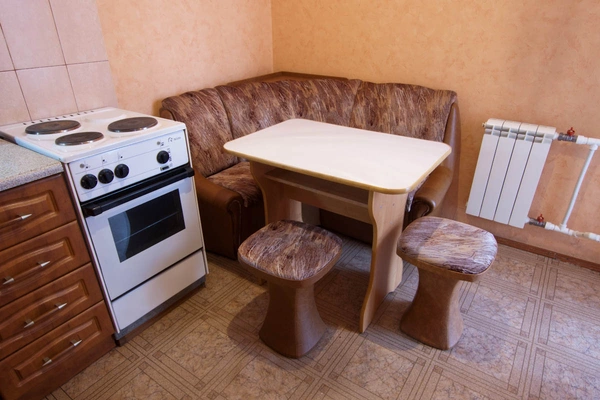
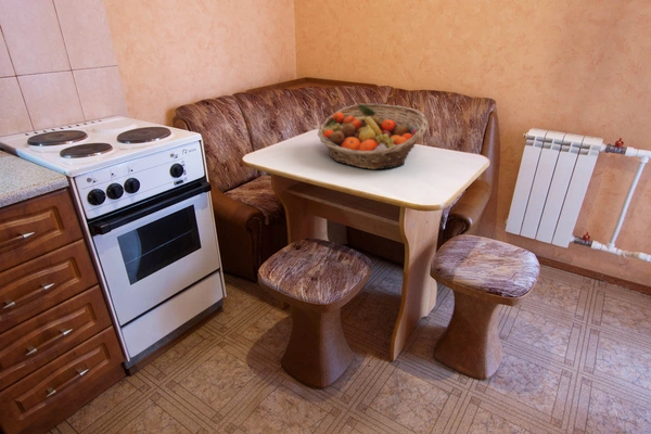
+ fruit basket [317,103,429,170]
